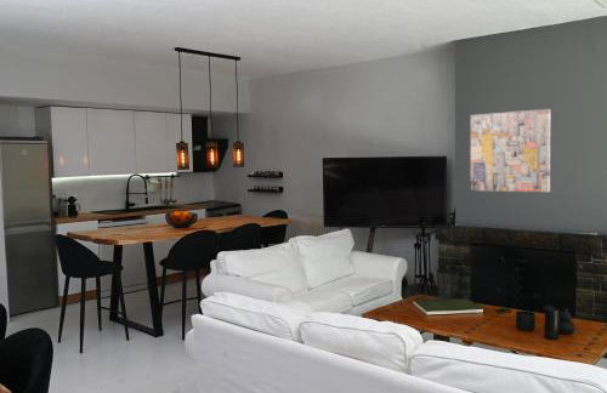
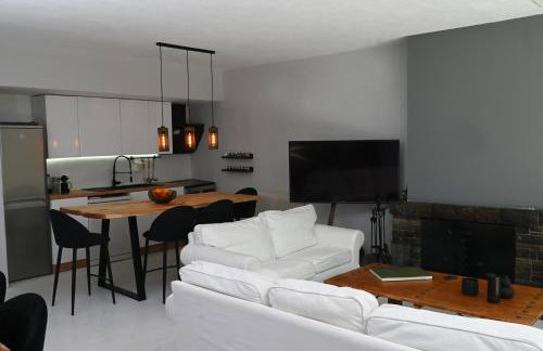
- wall art [470,108,551,193]
